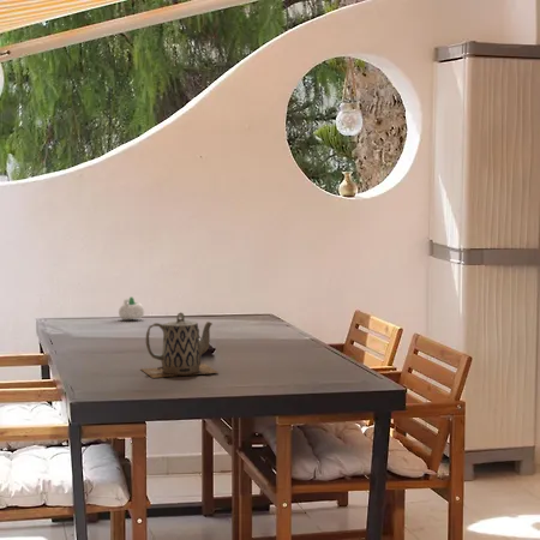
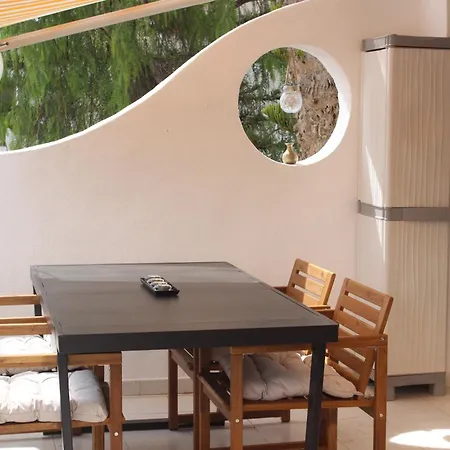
- teapot [140,312,221,379]
- succulent planter [118,295,145,322]
